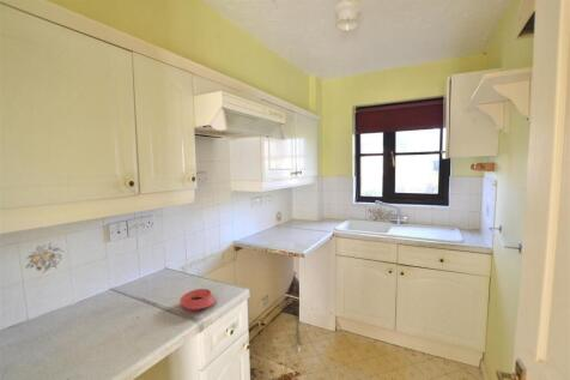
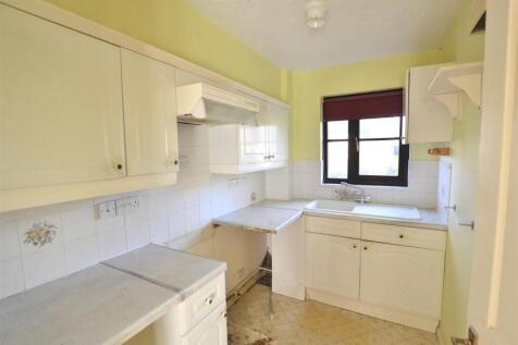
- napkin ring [178,288,217,310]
